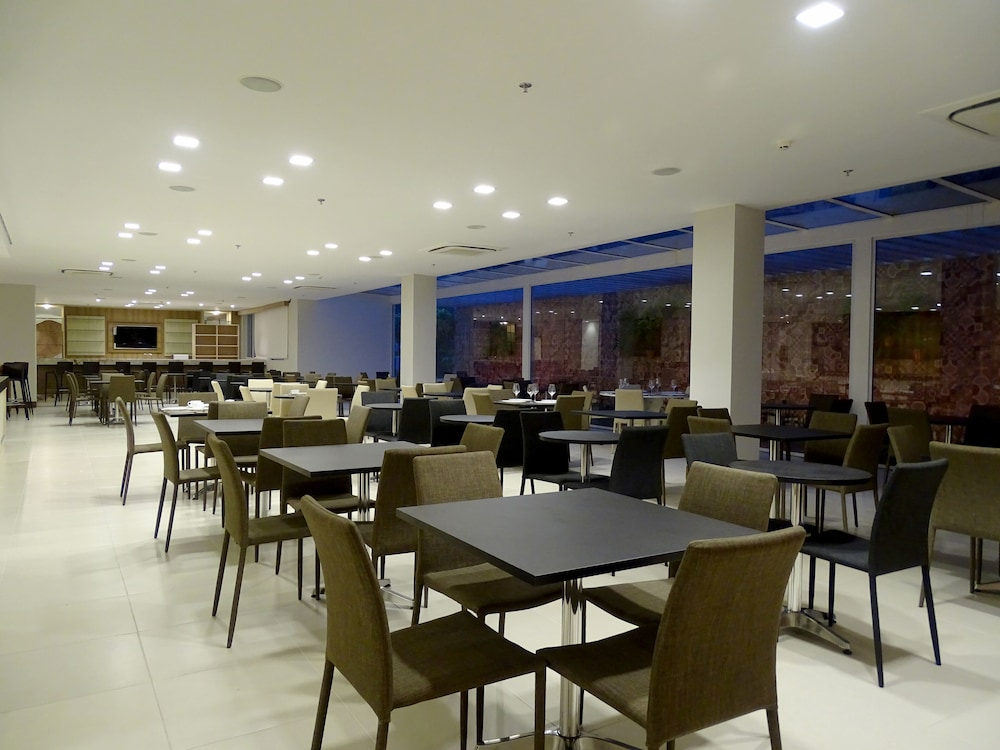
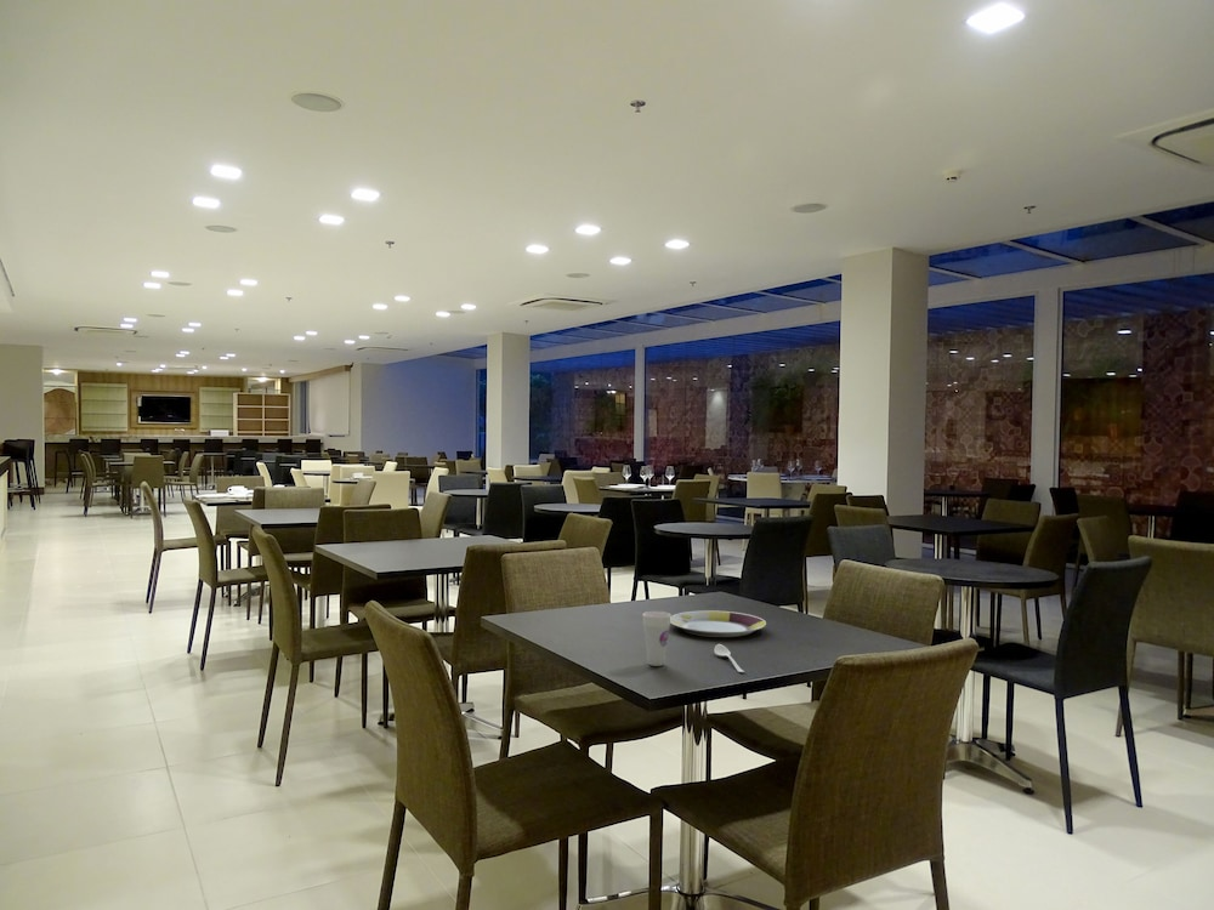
+ cup [641,610,673,667]
+ spoon [713,643,745,673]
+ plate [670,609,767,638]
